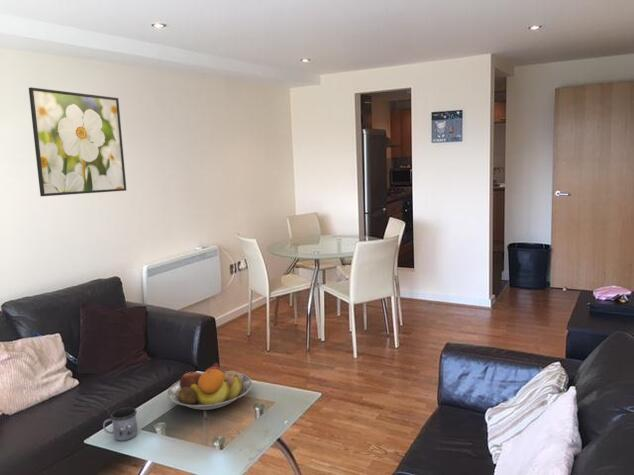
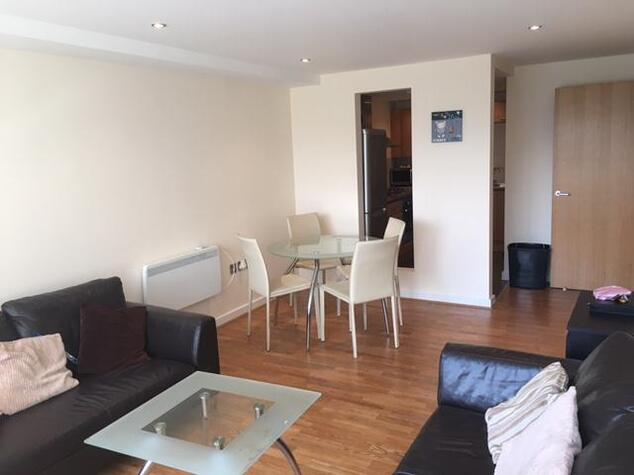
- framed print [28,86,127,197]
- fruit bowl [166,362,253,411]
- mug [102,407,138,442]
